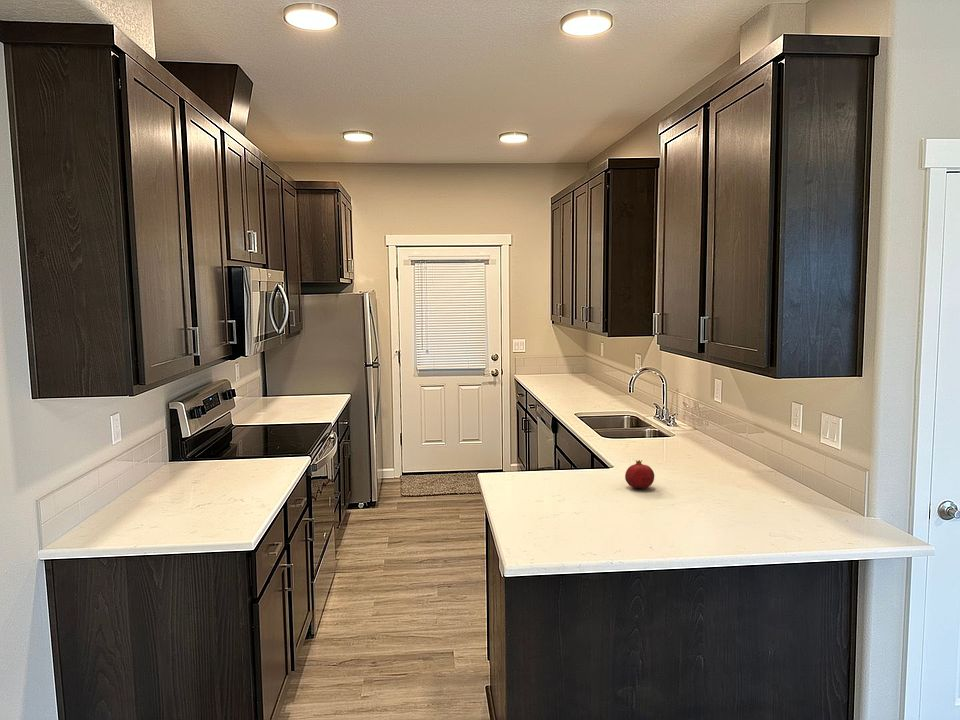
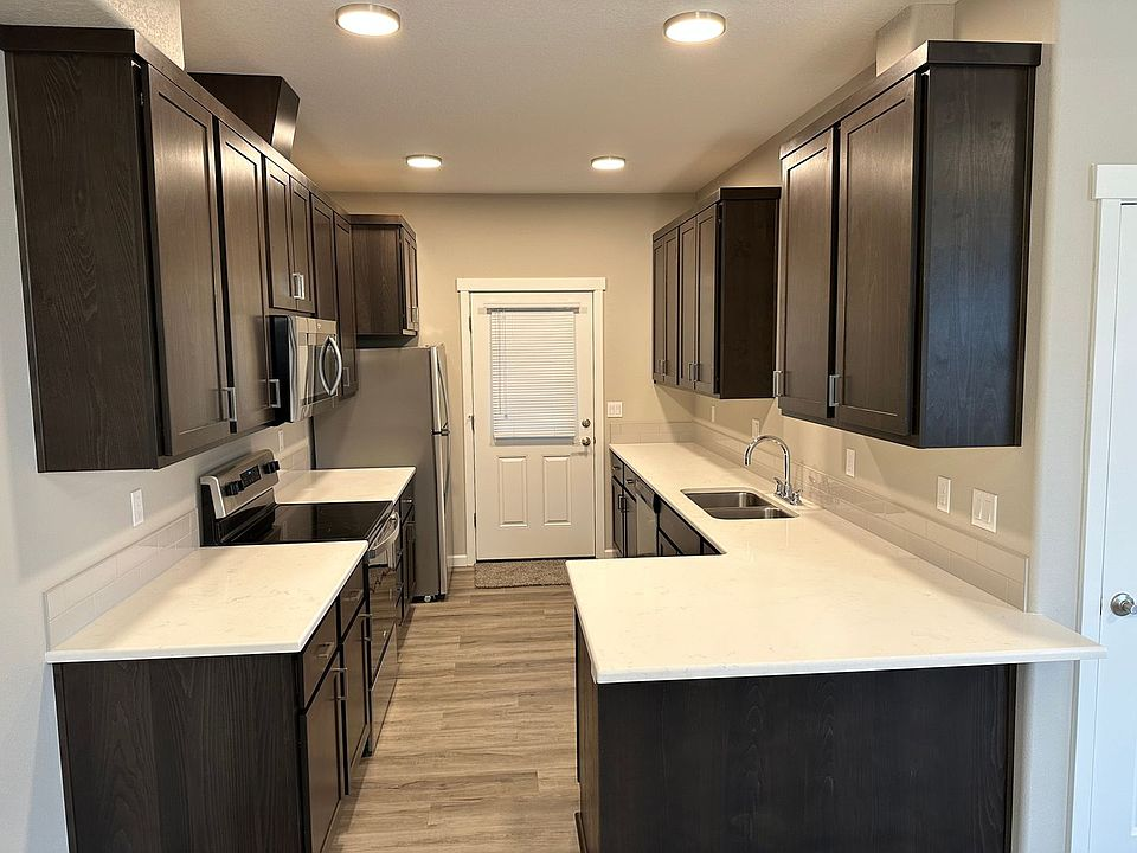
- fruit [624,459,655,489]
